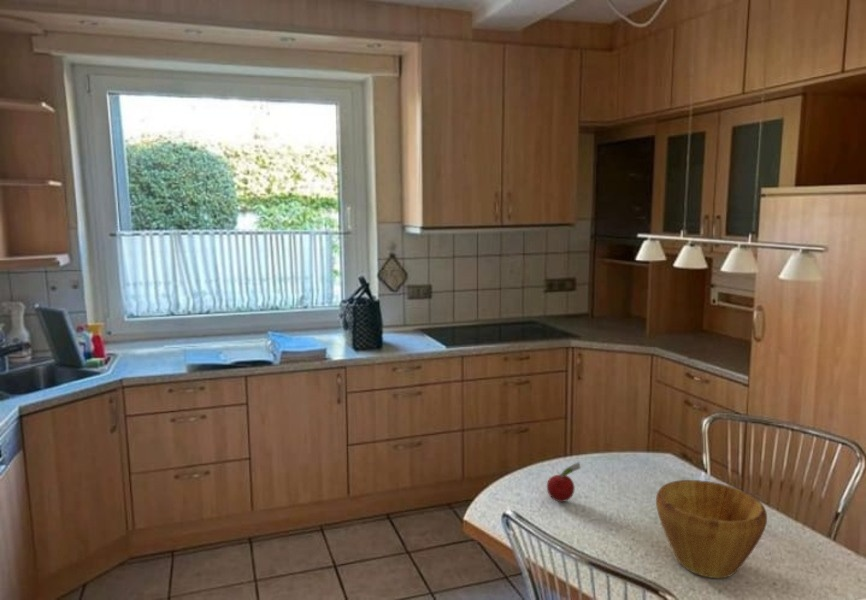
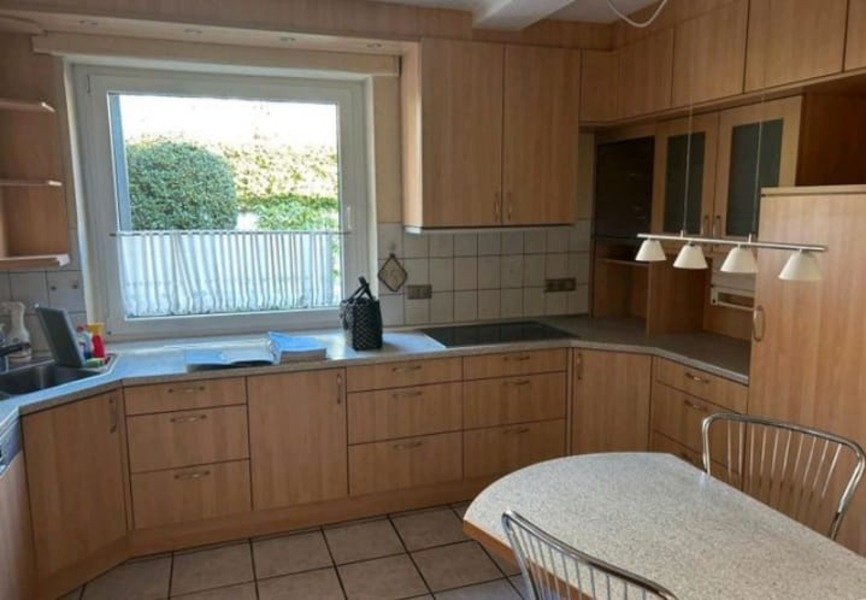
- fruit [546,461,581,503]
- bowl [655,479,768,579]
